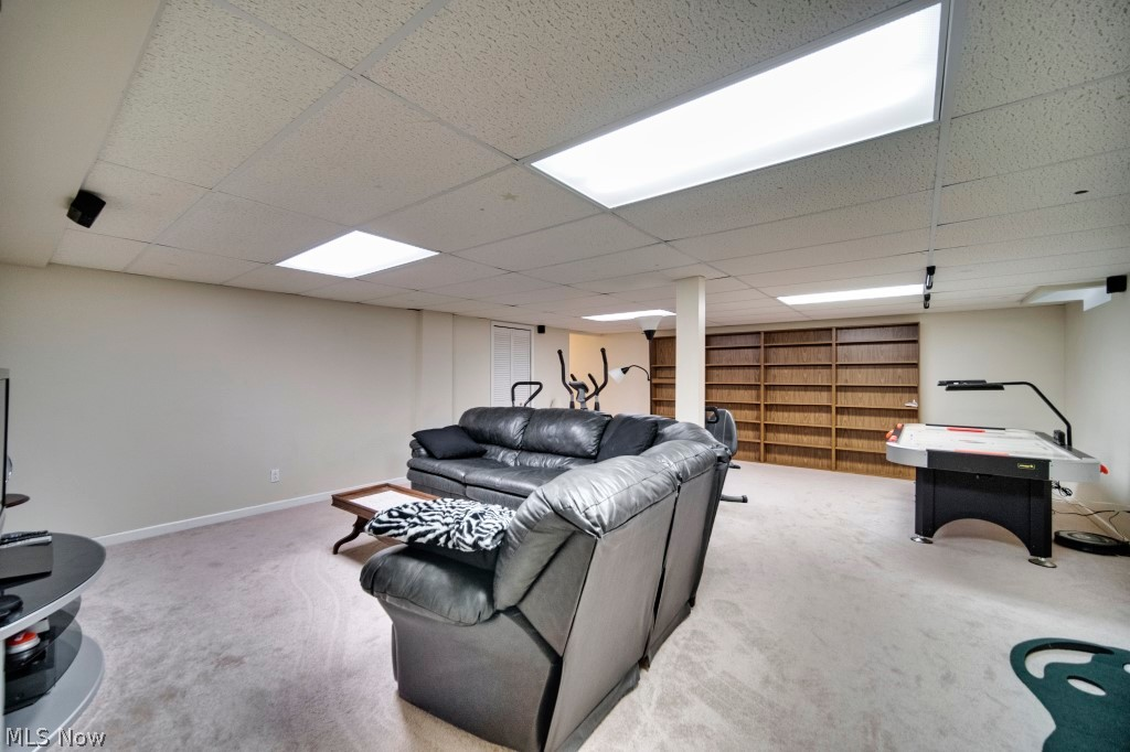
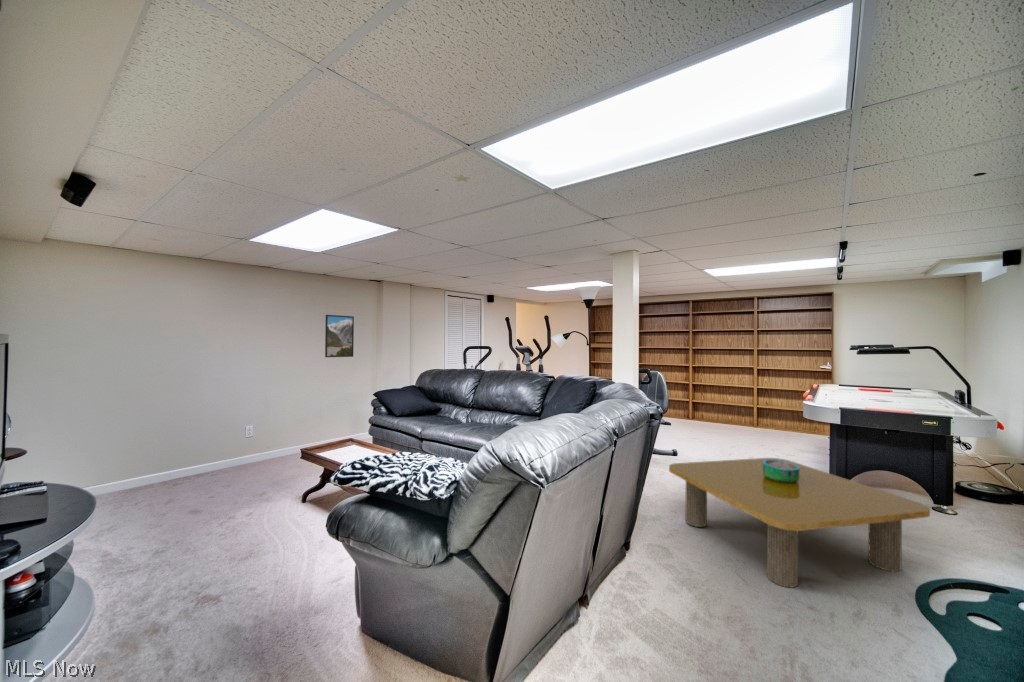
+ decorative bowl [763,460,800,483]
+ coffee table [668,457,931,589]
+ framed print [324,314,355,358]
